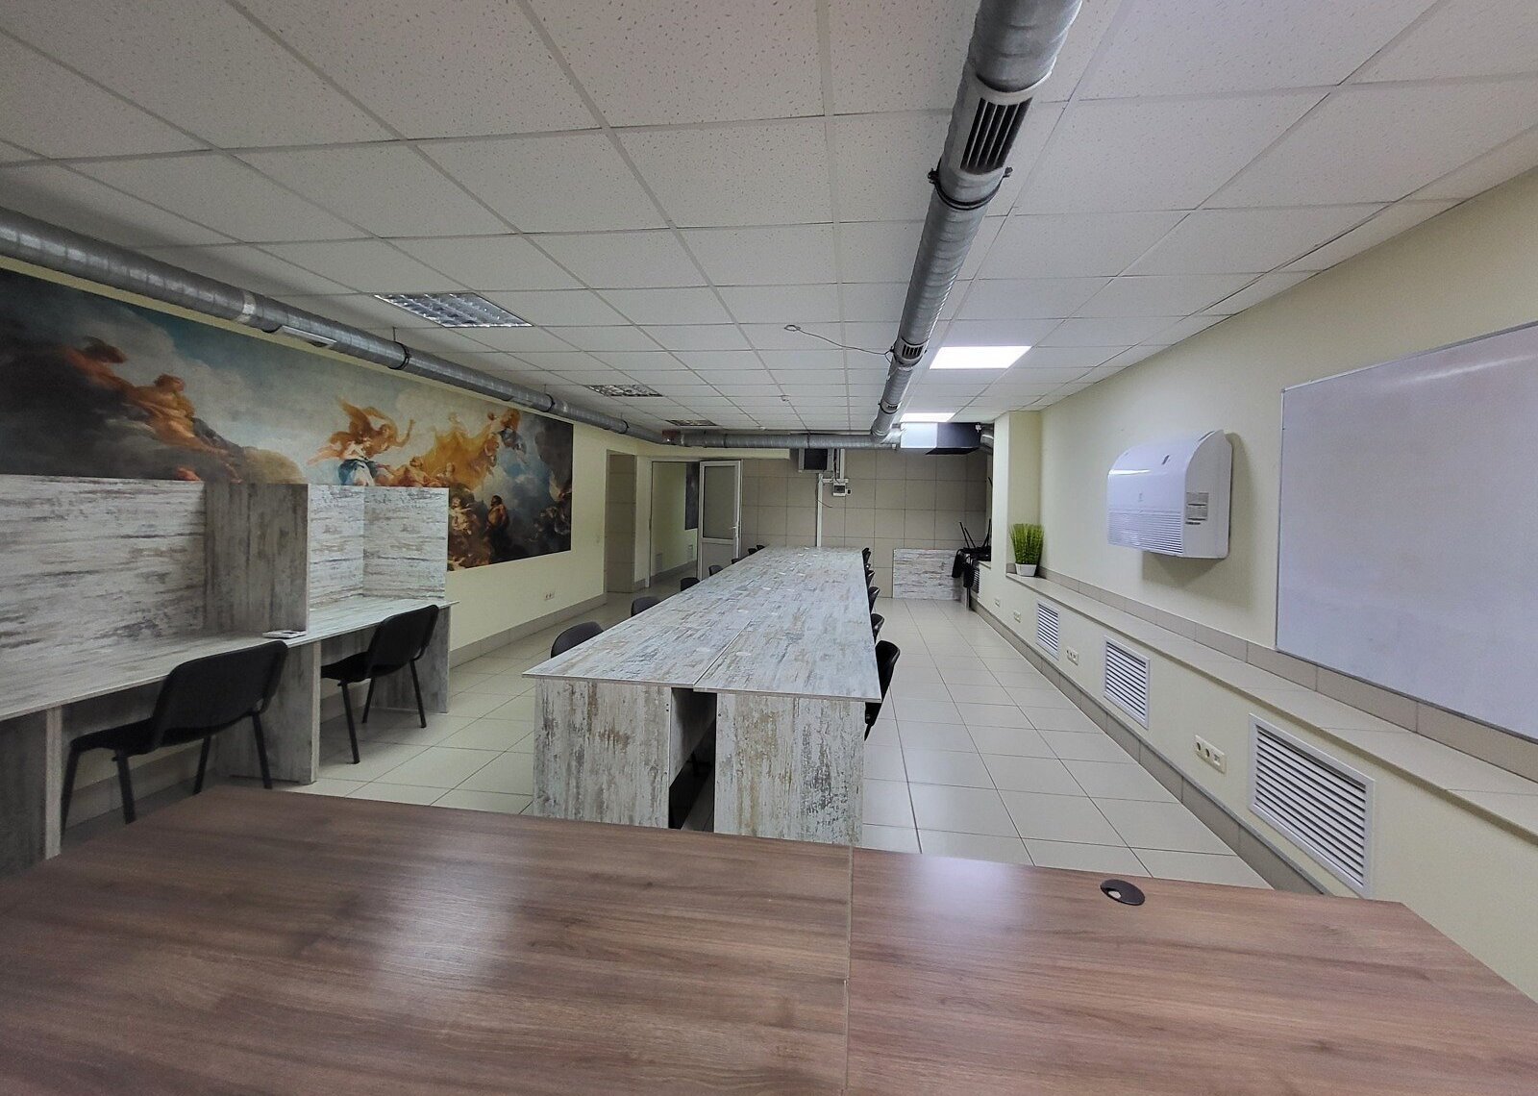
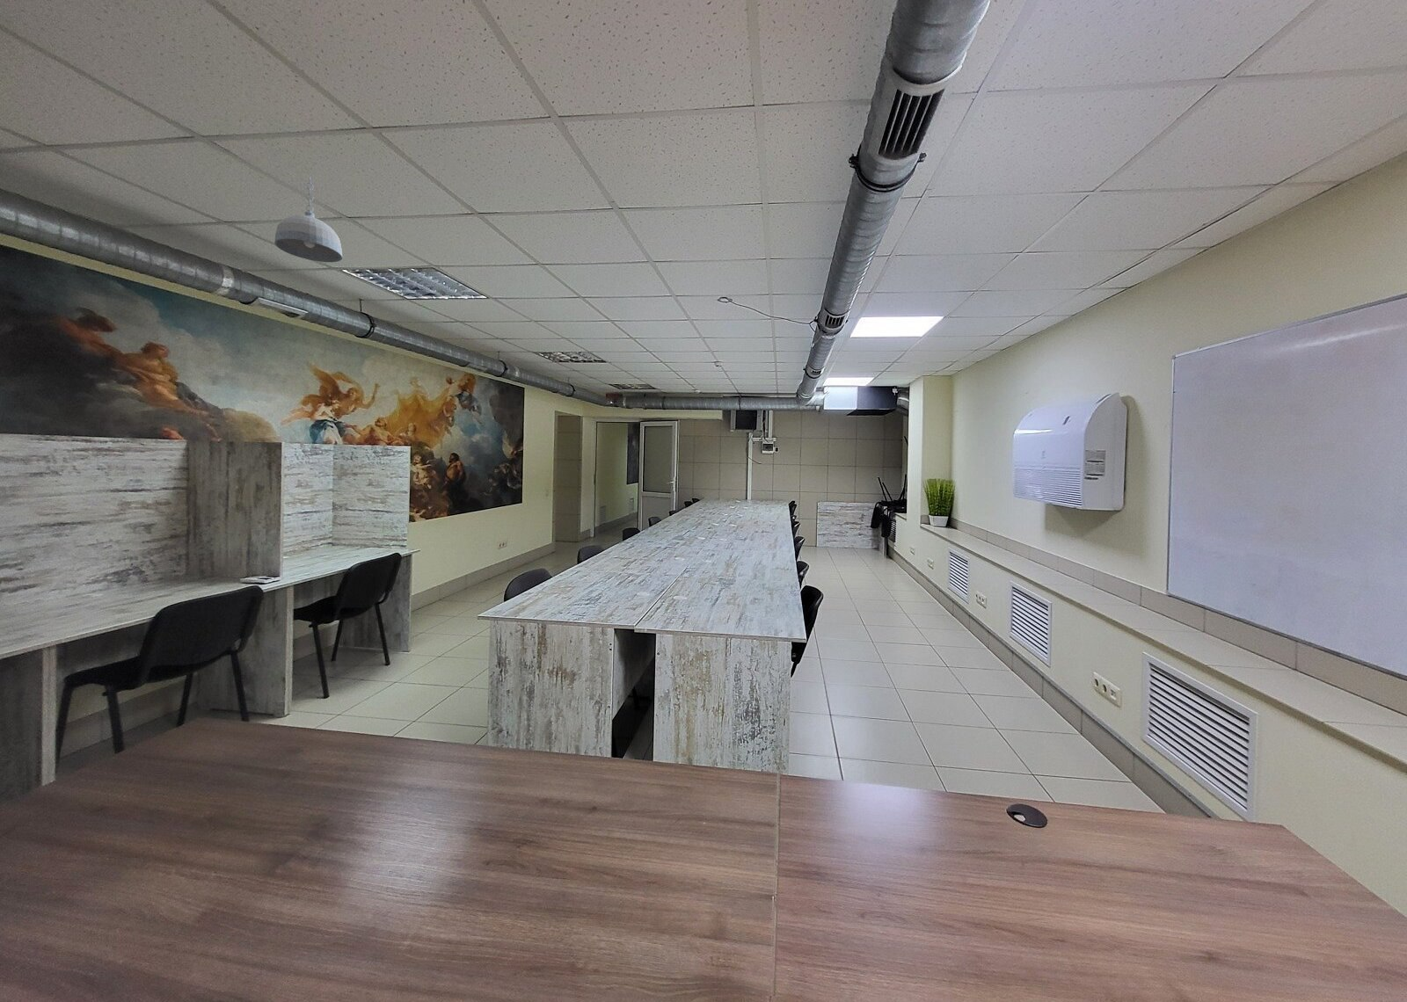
+ pendant light [273,176,343,262]
